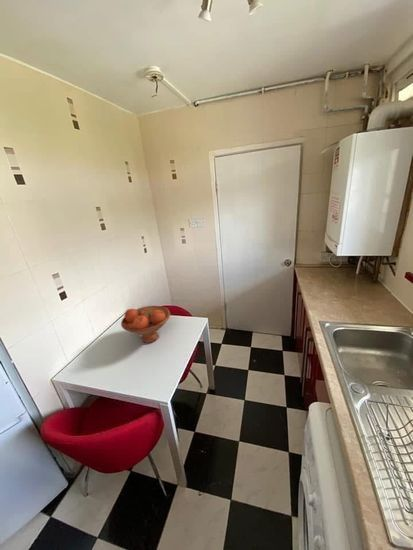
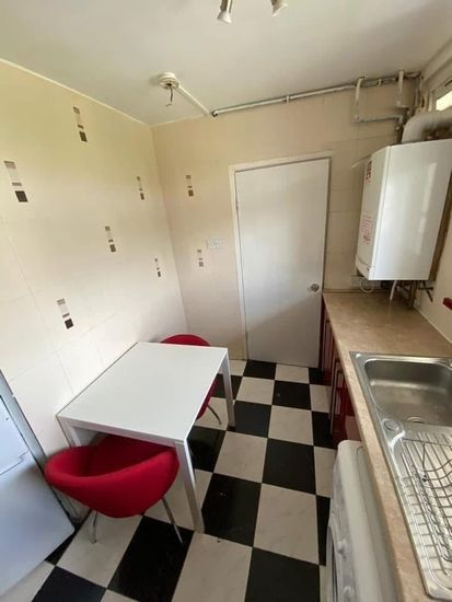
- fruit bowl [120,305,171,344]
